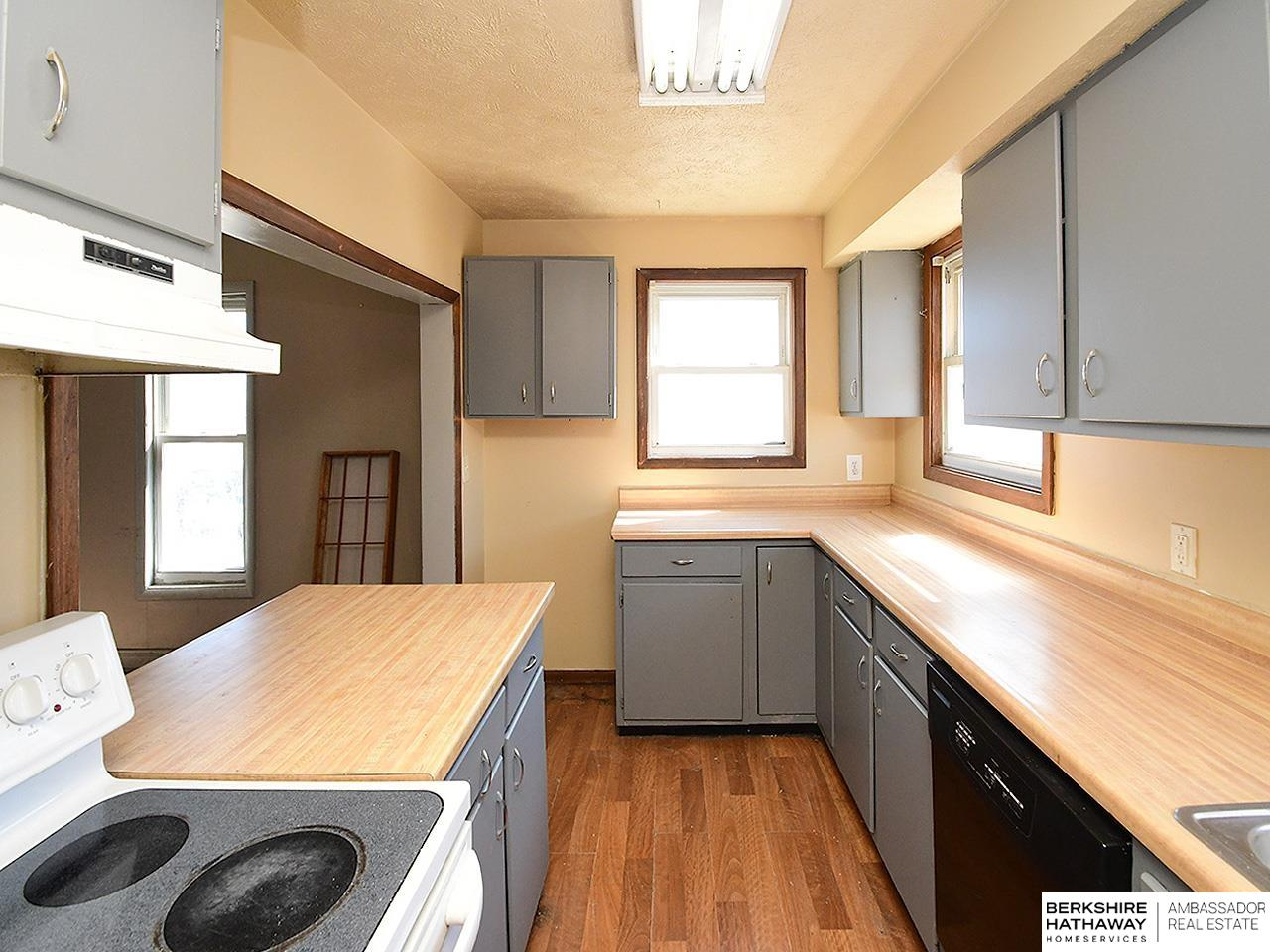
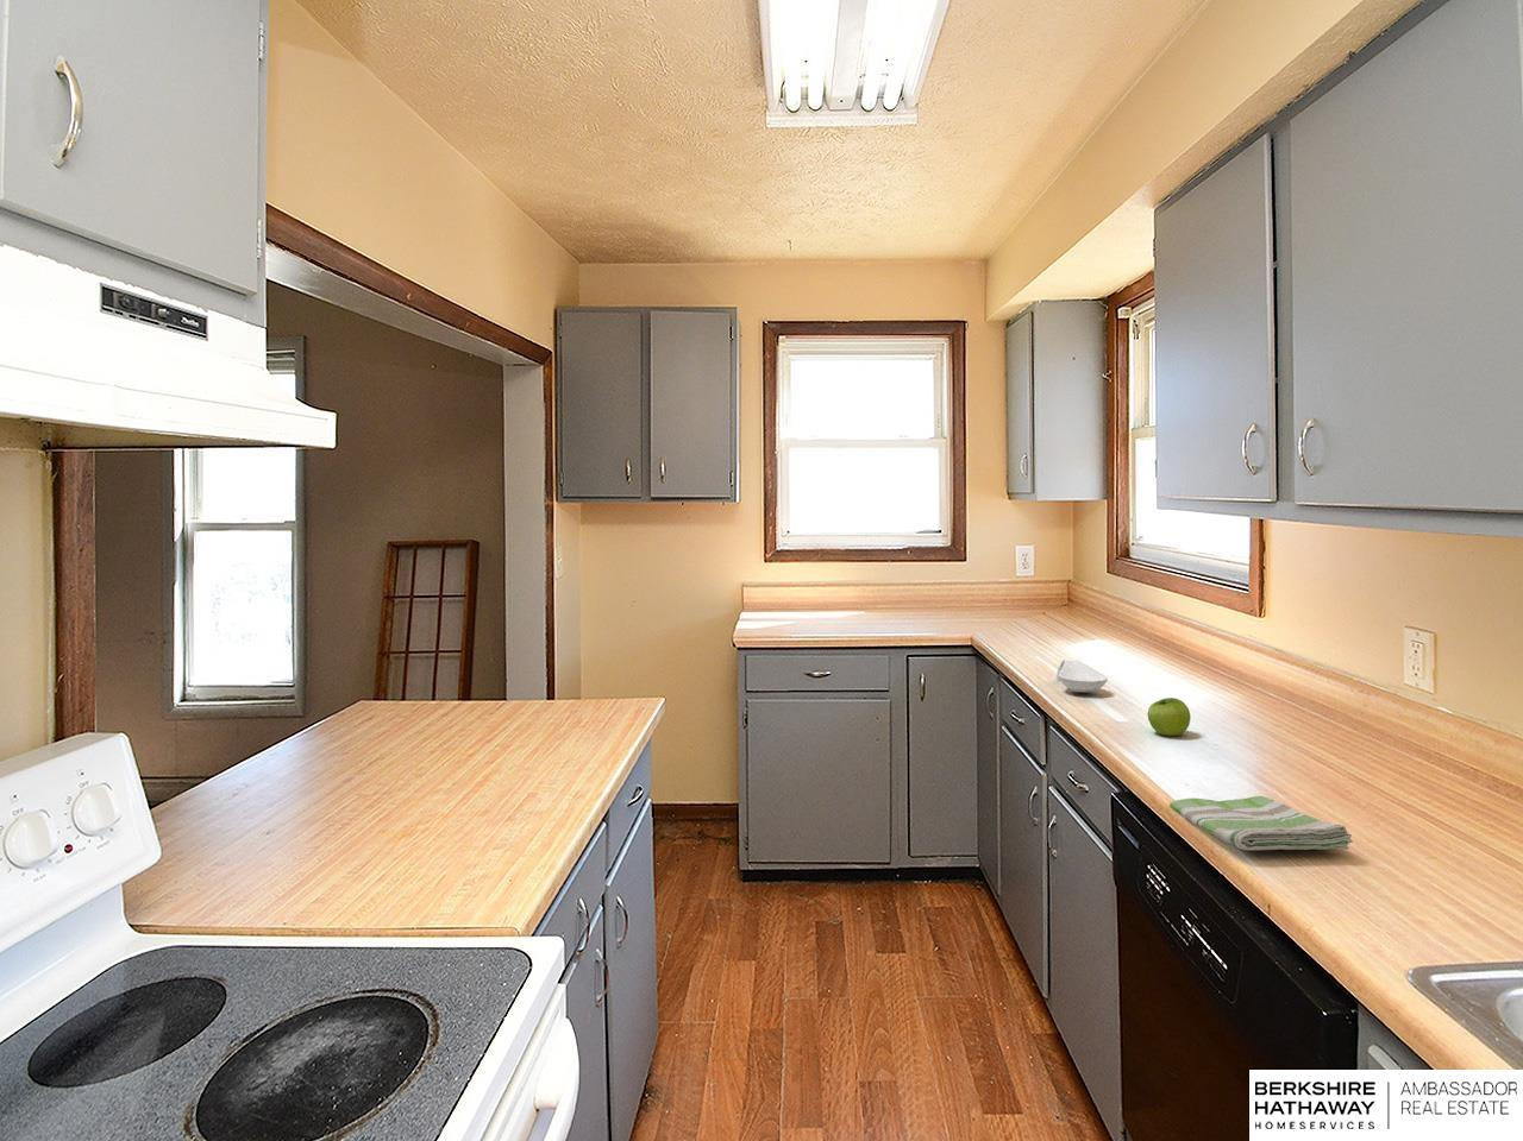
+ dish towel [1168,795,1354,851]
+ spoon rest [1055,658,1109,693]
+ fruit [1146,696,1191,737]
